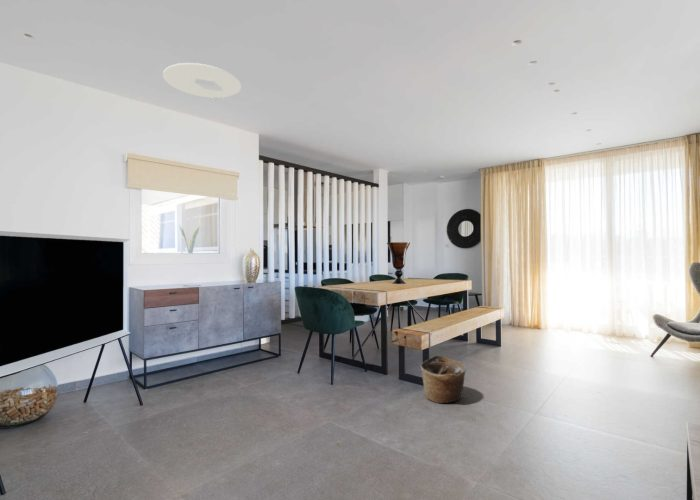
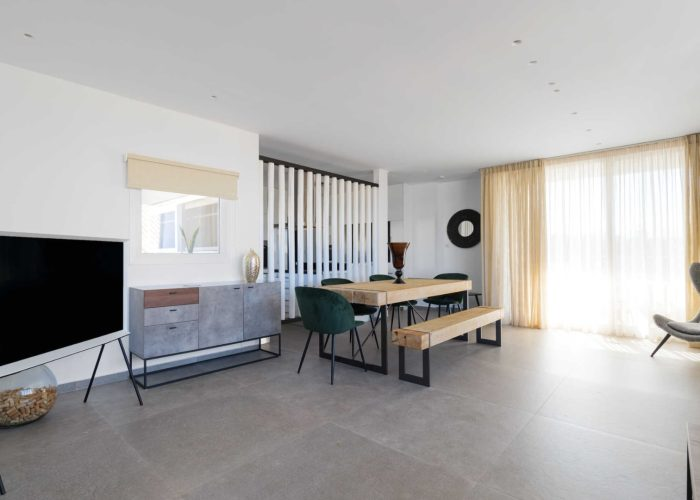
- basket [420,354,467,404]
- ceiling light [162,62,242,99]
